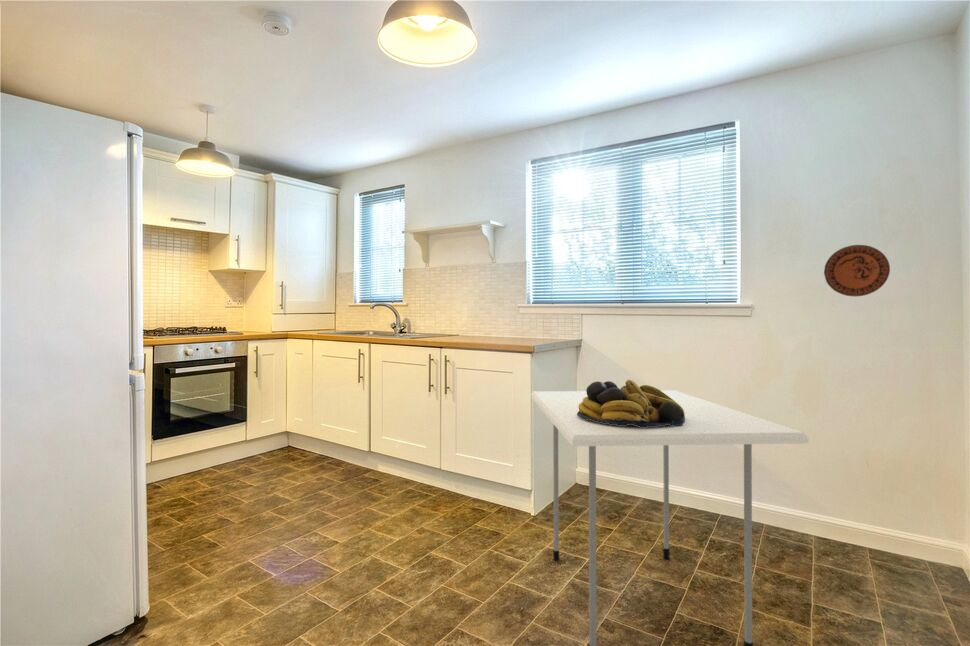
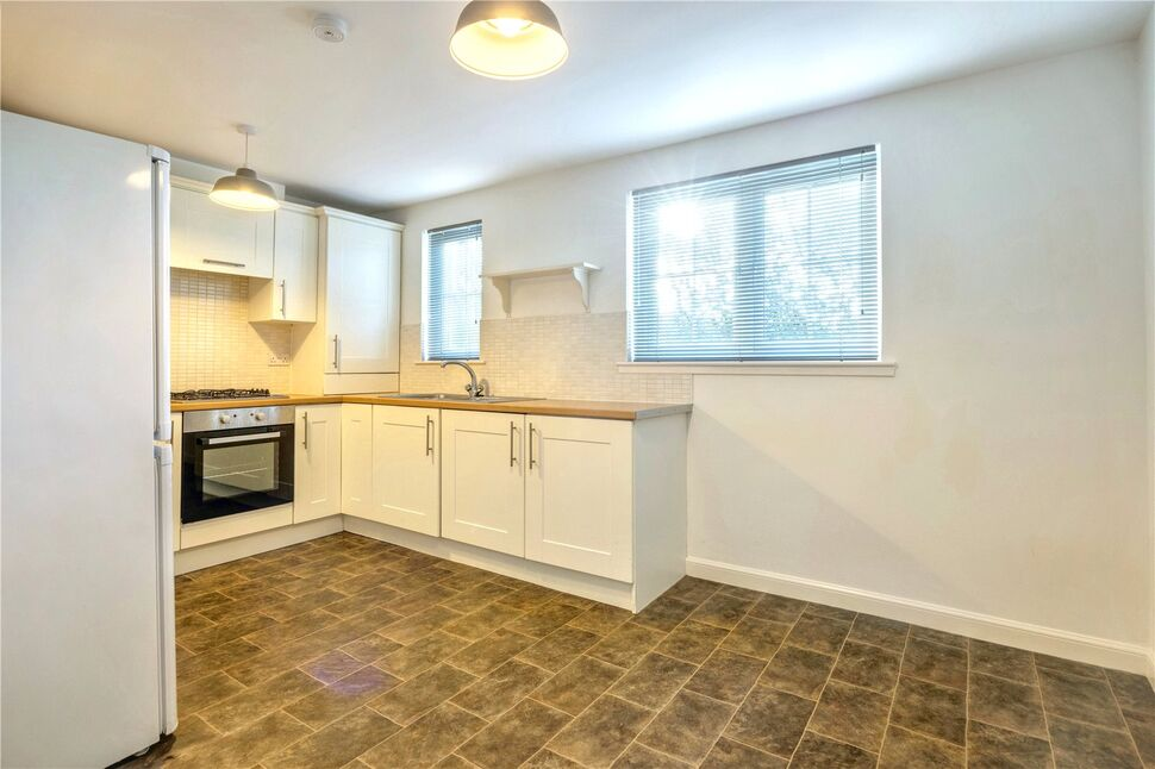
- fruit bowl [577,378,686,427]
- dining table [530,389,809,646]
- decorative plate [823,244,891,297]
